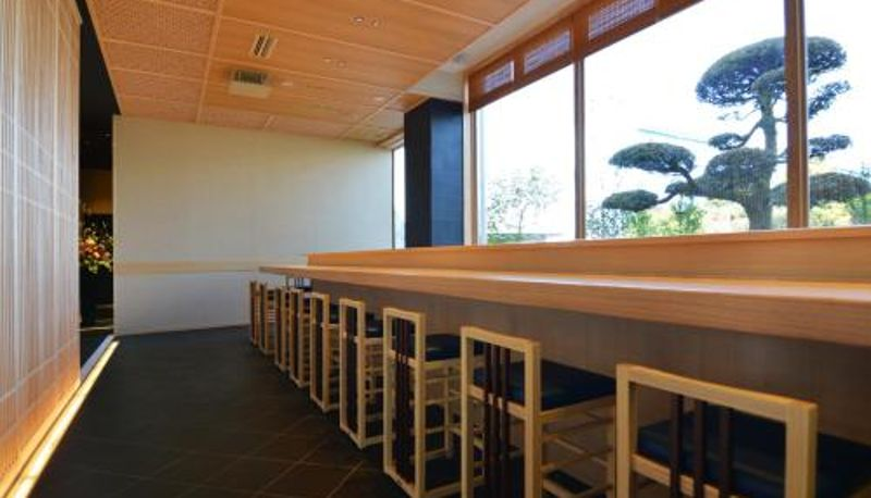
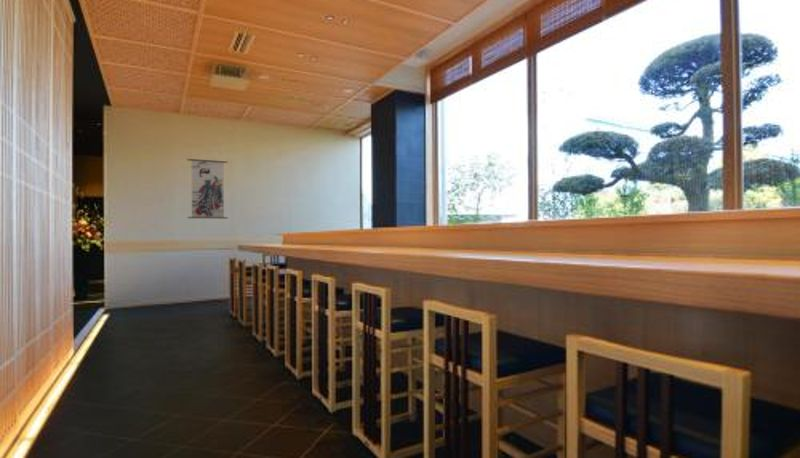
+ wall scroll [186,152,229,220]
